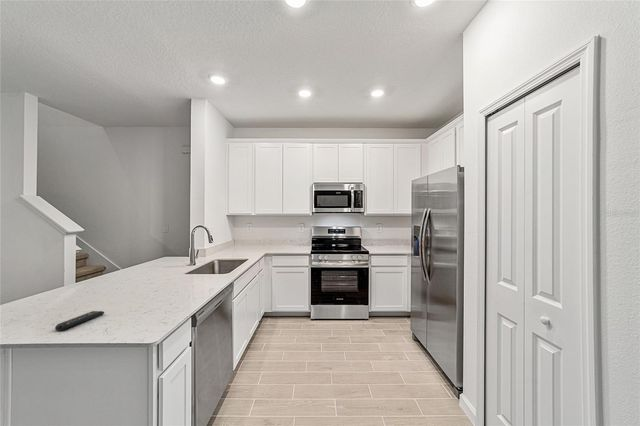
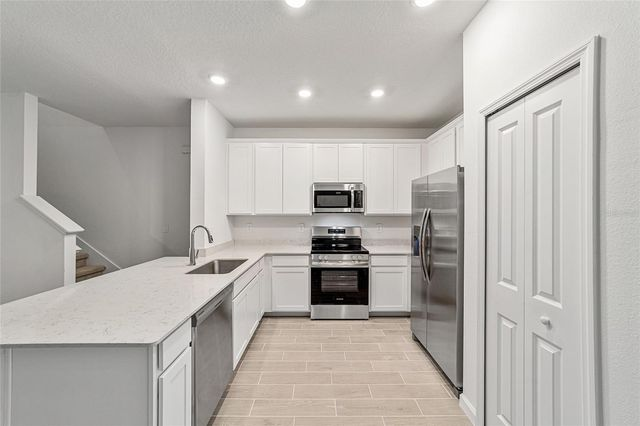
- remote control [54,310,105,332]
